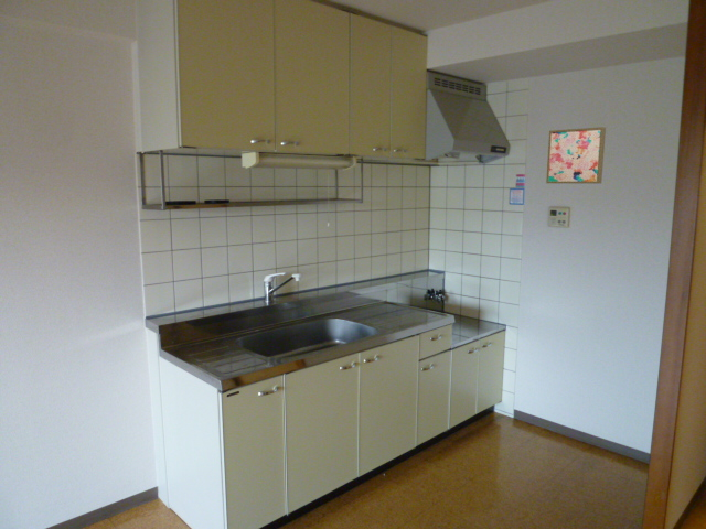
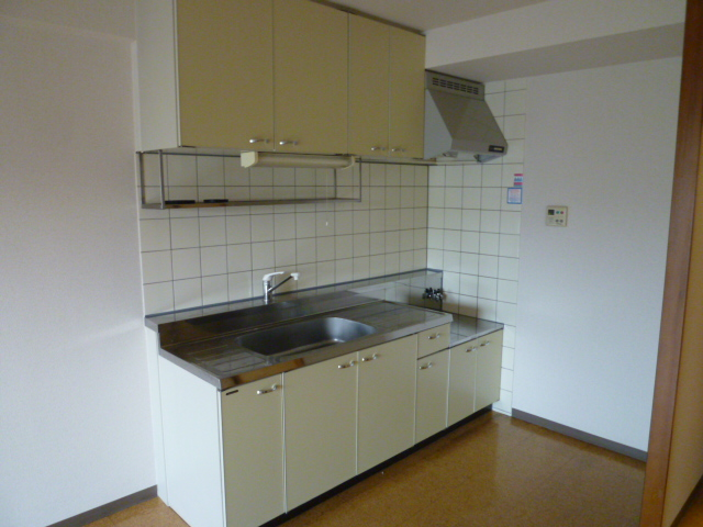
- wall art [545,126,607,184]
